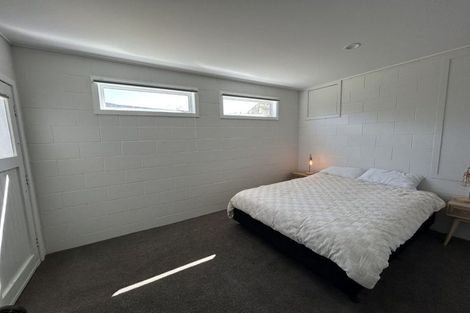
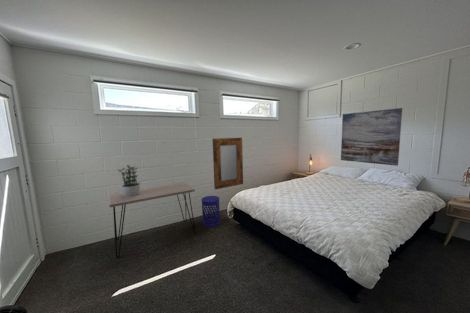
+ wall art [340,107,403,167]
+ potted plant [117,164,141,196]
+ home mirror [212,137,244,191]
+ waste bin [200,195,221,228]
+ desk [109,181,197,259]
